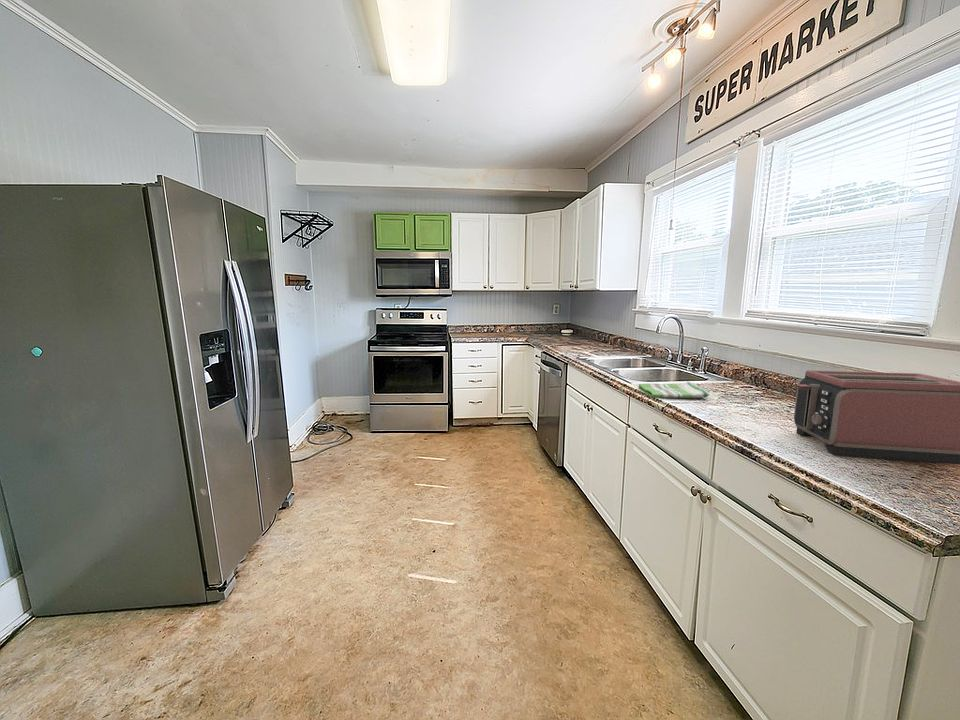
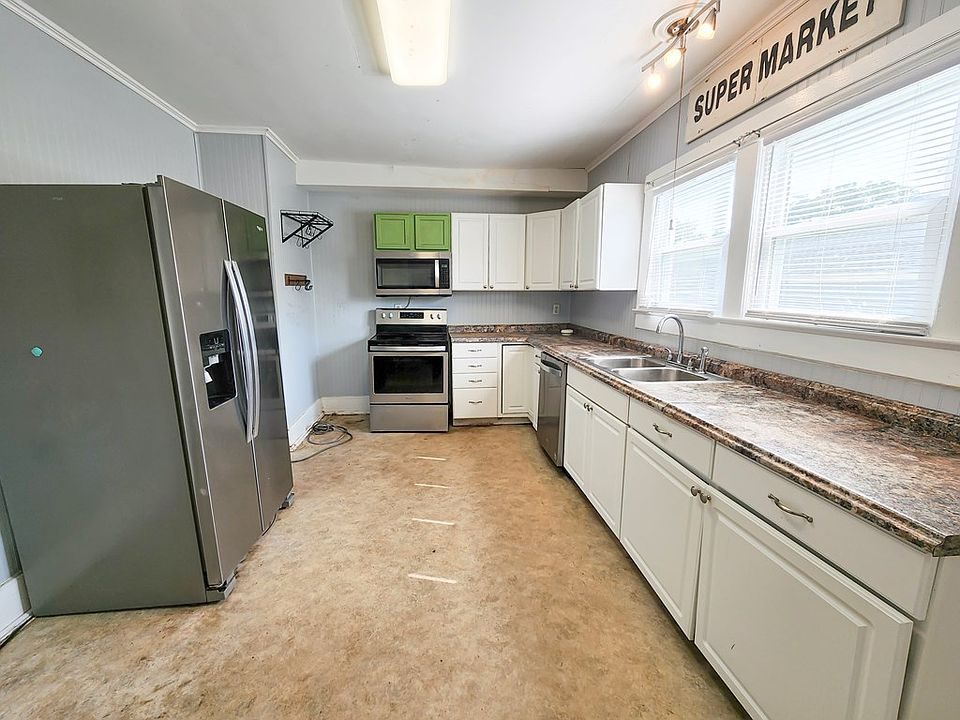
- toaster [793,369,960,465]
- dish towel [637,381,710,399]
